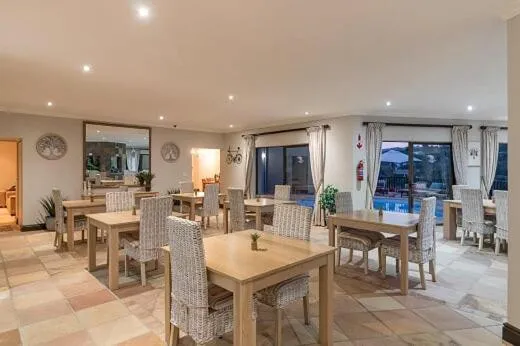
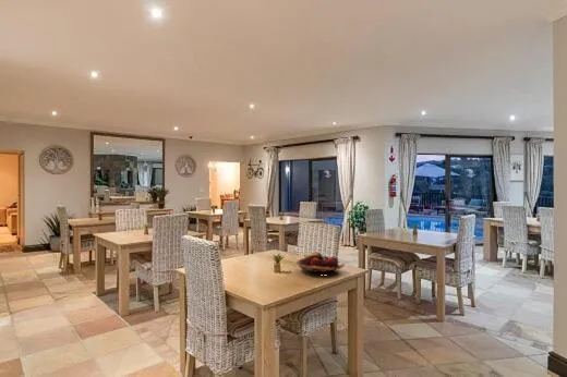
+ fruit basket [295,251,346,276]
